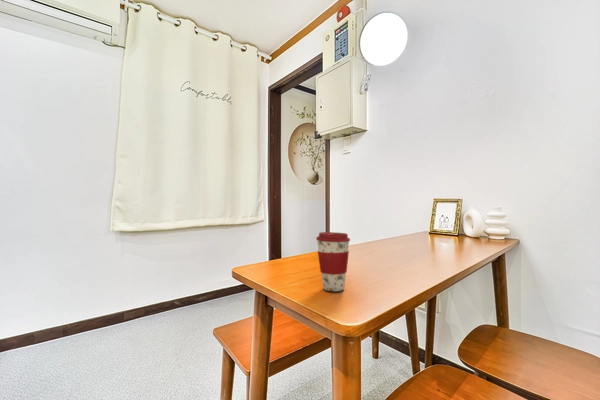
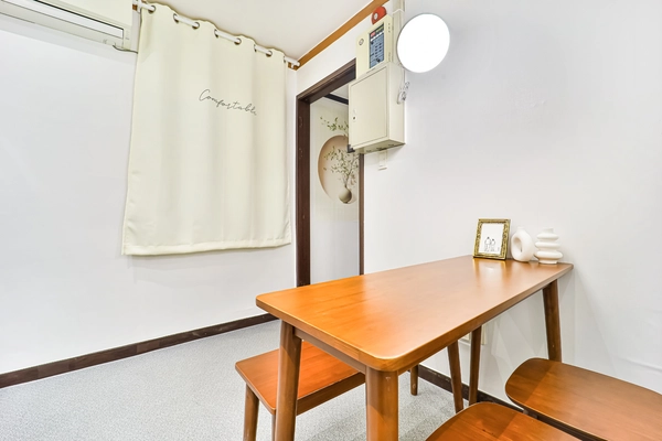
- coffee cup [315,231,351,292]
